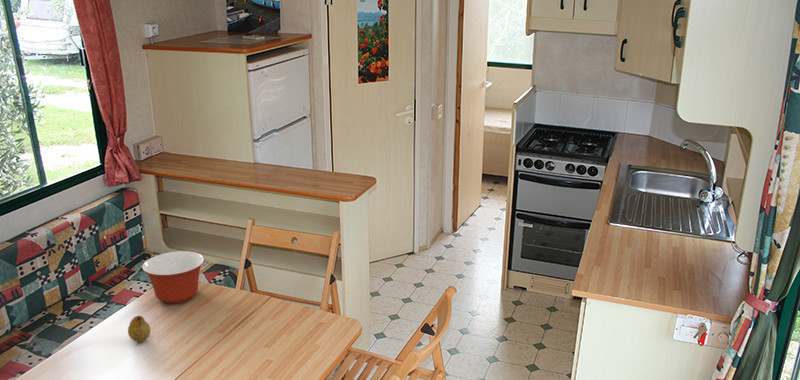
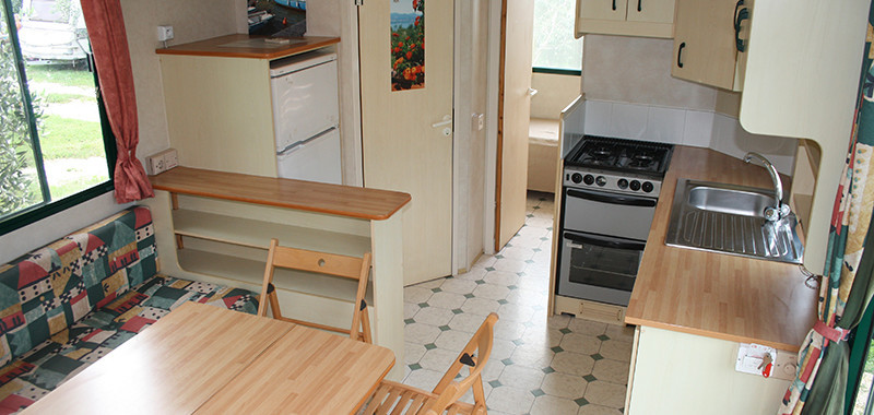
- fruit [127,315,152,343]
- mixing bowl [141,250,205,304]
